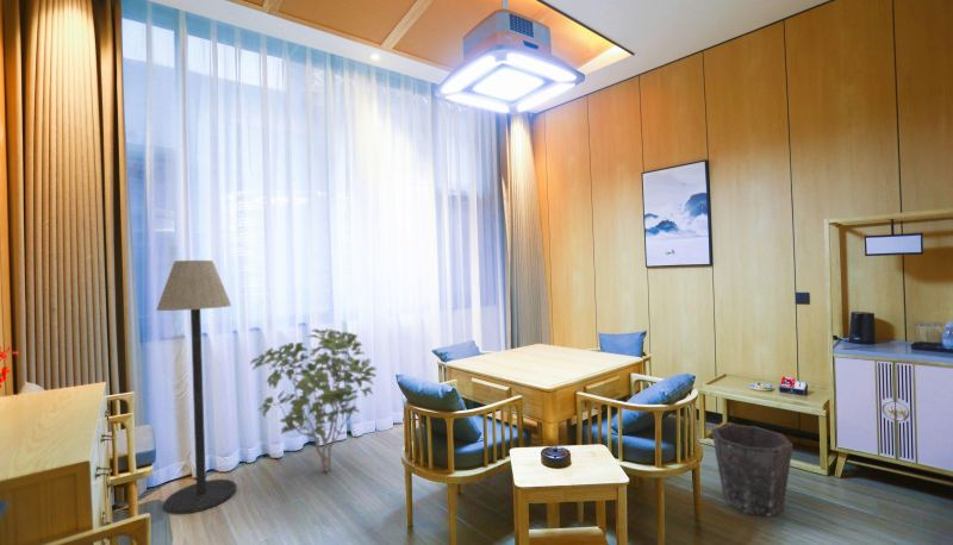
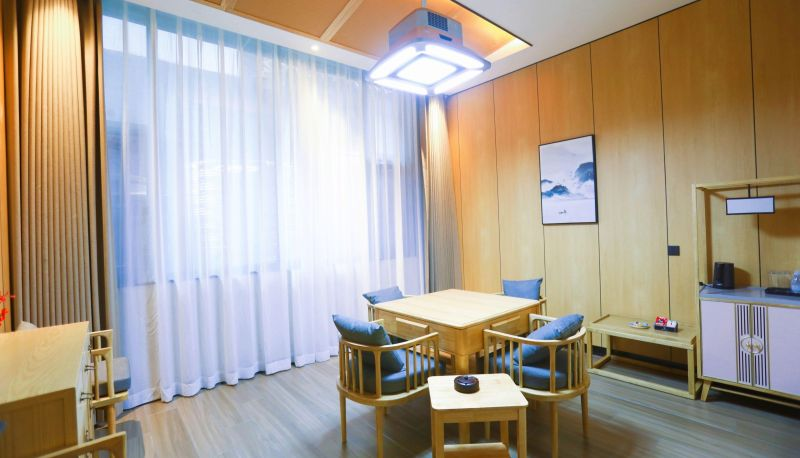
- waste bin [710,424,795,518]
- shrub [249,327,378,474]
- floor lamp [155,259,237,515]
